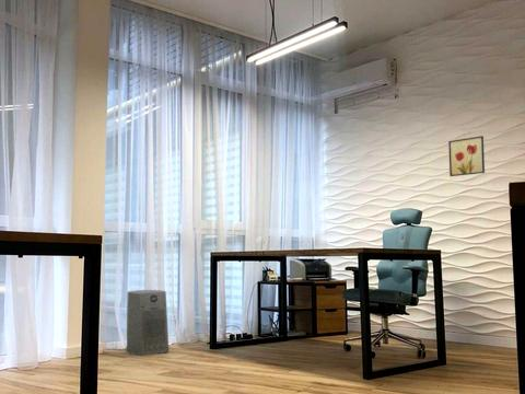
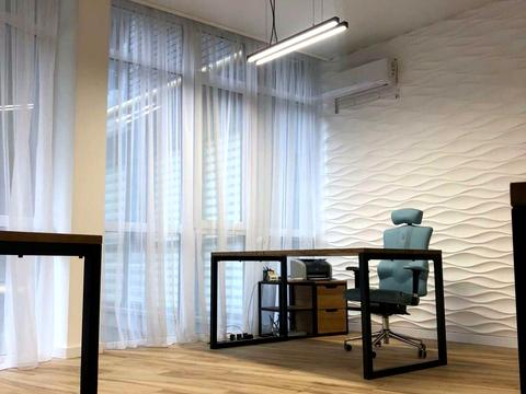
- fan [126,289,170,357]
- wall art [447,135,486,177]
